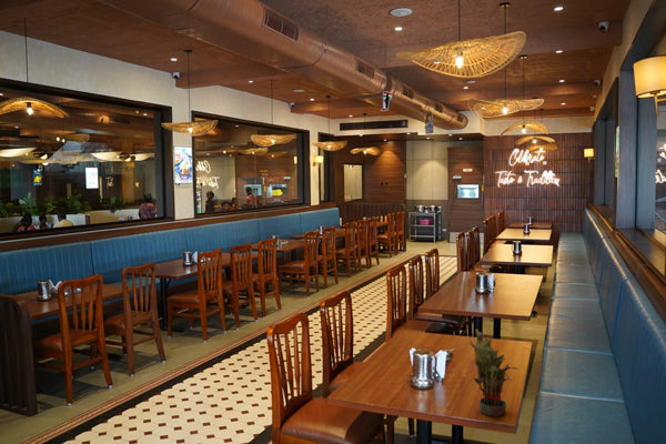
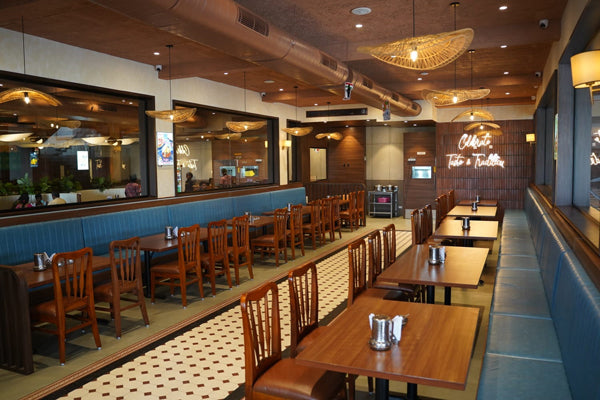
- potted plant [470,327,519,417]
